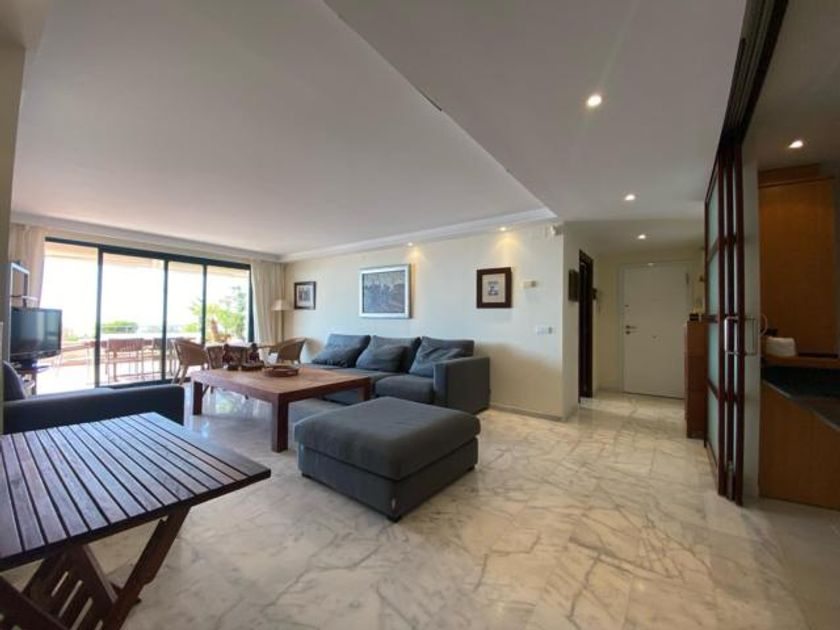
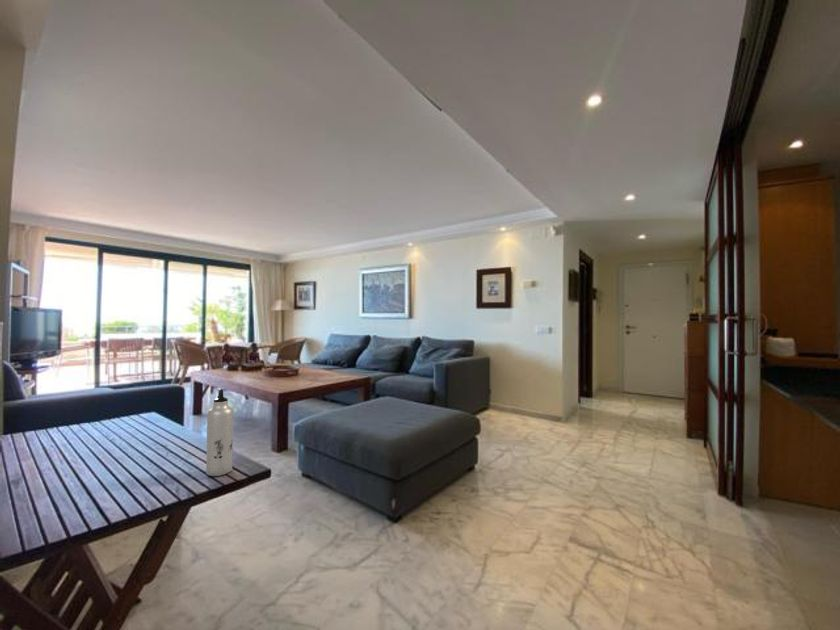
+ water bottle [205,388,234,477]
